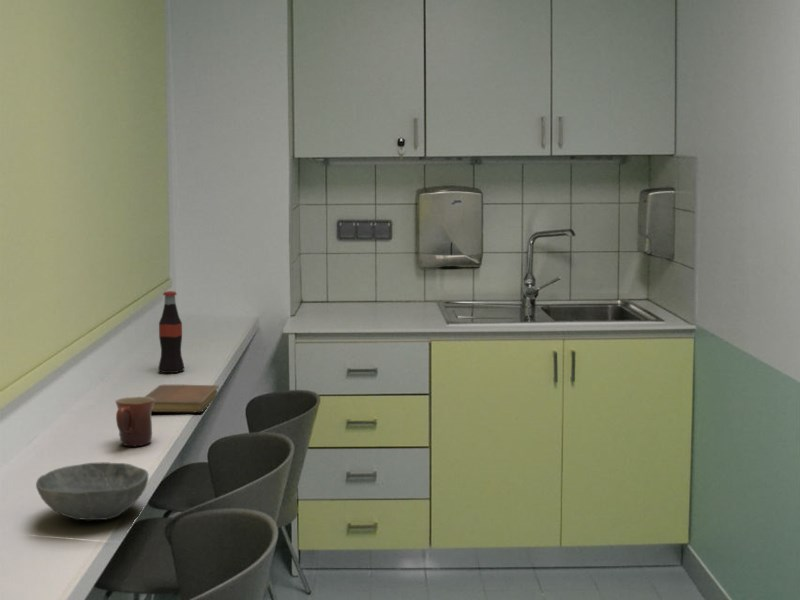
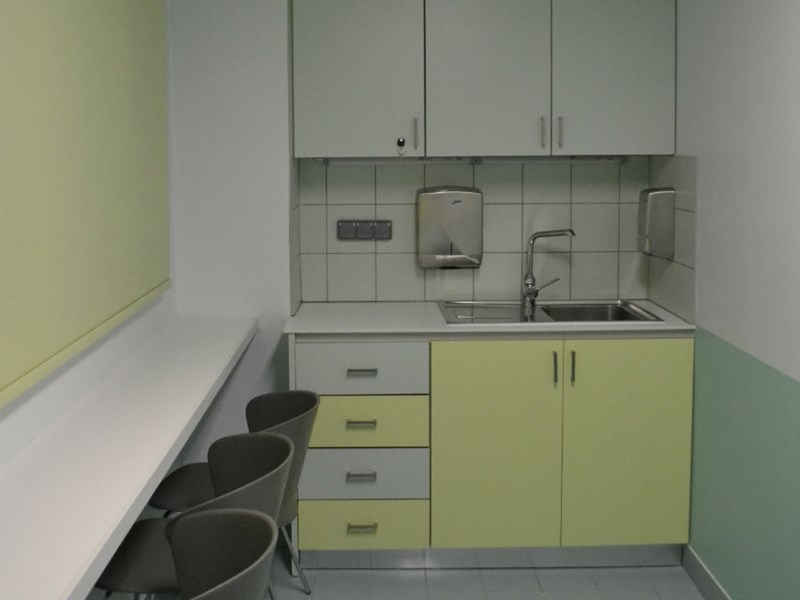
- bowl [35,461,149,521]
- notebook [144,384,220,413]
- bottle [157,290,185,374]
- mug [114,396,154,447]
